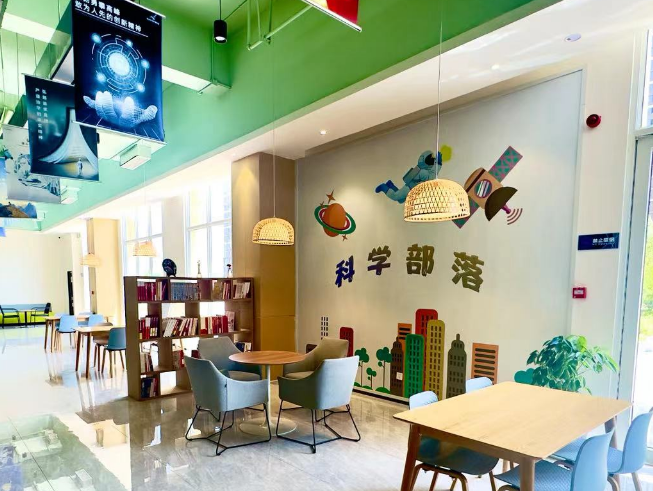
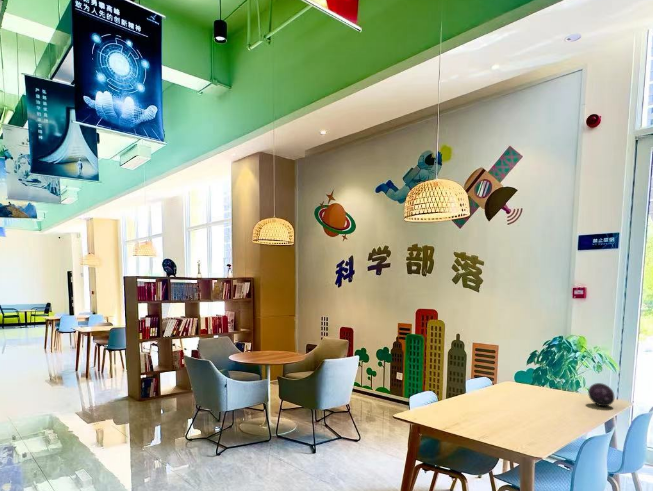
+ decorative orb [587,382,615,407]
